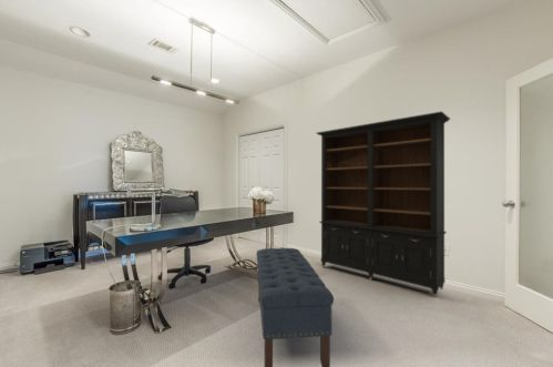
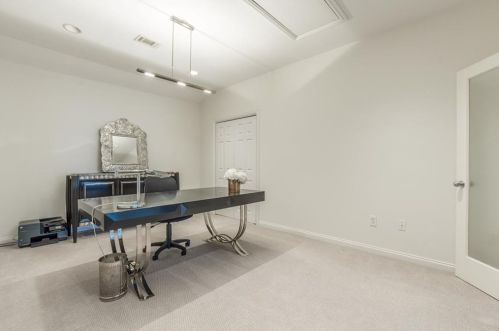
- bookcase [316,110,451,298]
- bench [255,247,335,367]
